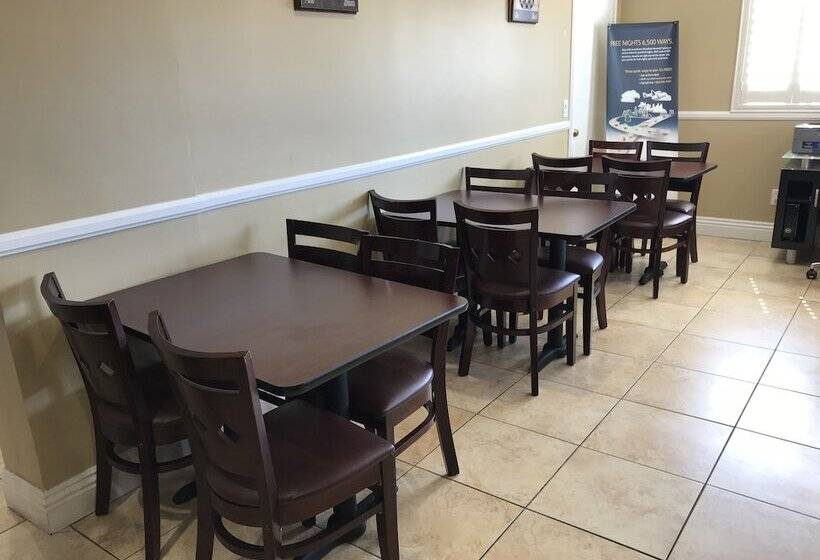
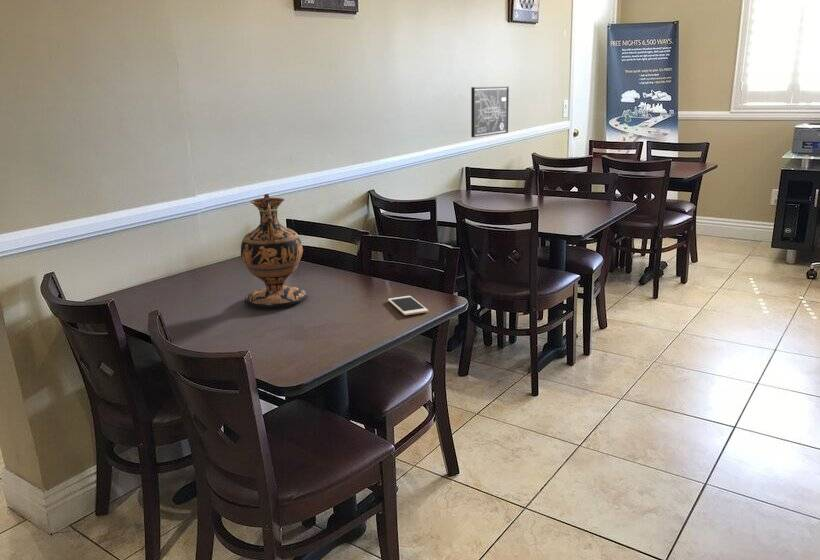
+ vase [240,193,308,309]
+ wall art [470,86,510,138]
+ cell phone [387,295,429,316]
